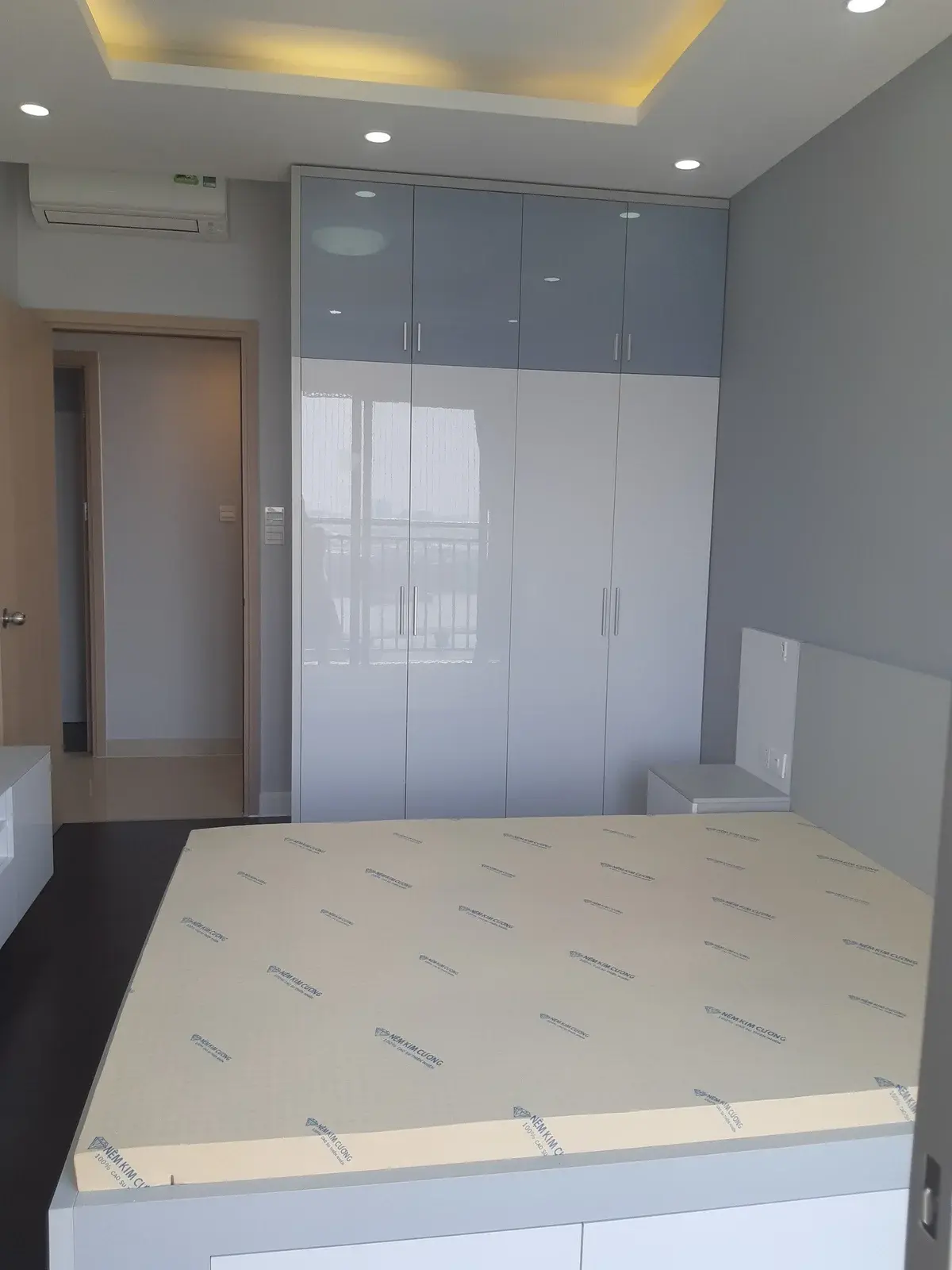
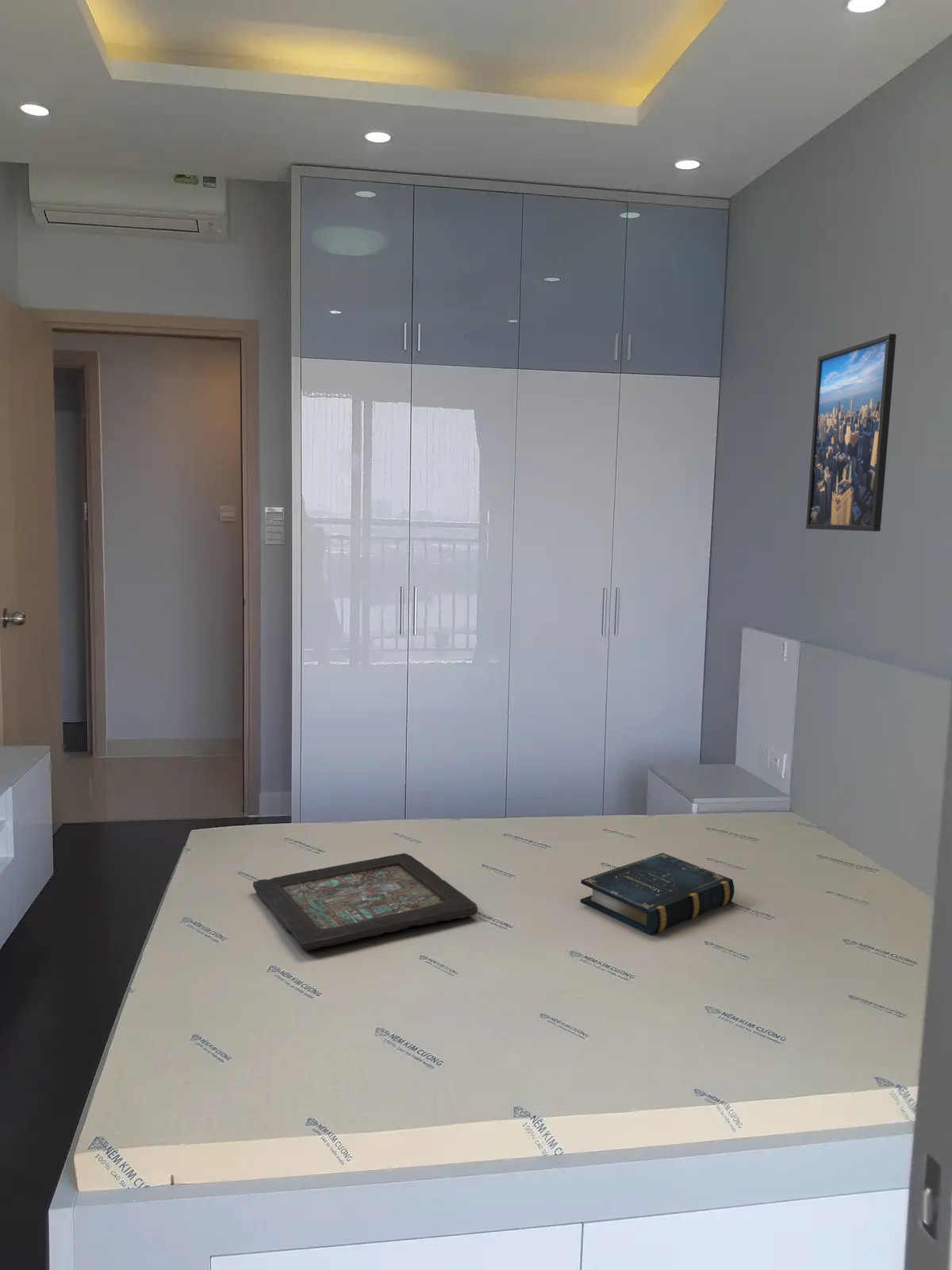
+ decorative tray [252,852,478,951]
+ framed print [805,333,897,532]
+ book [579,852,735,936]
